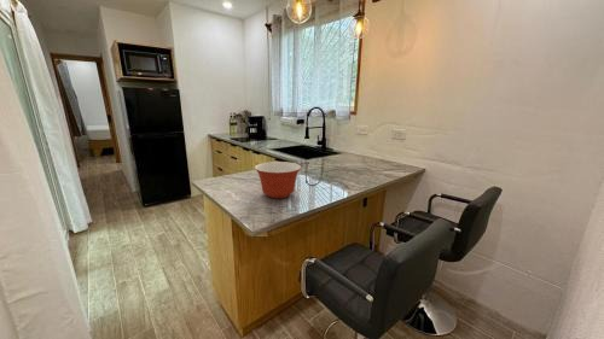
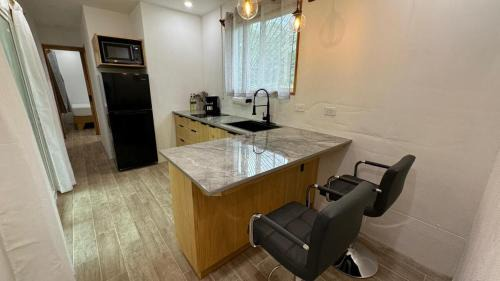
- mixing bowl [254,160,302,199]
